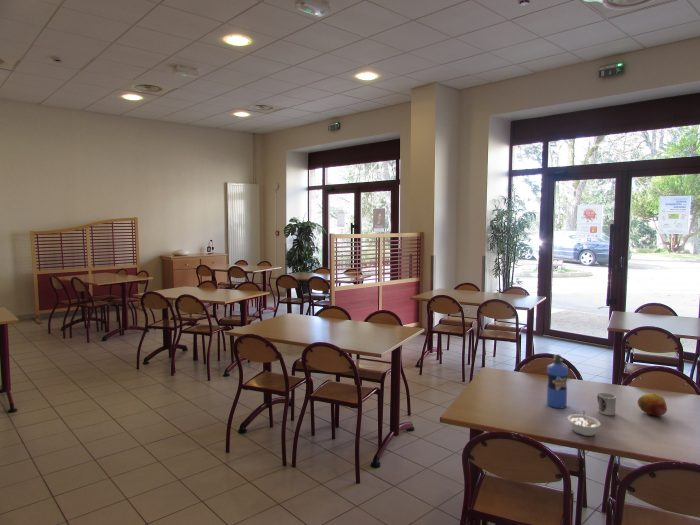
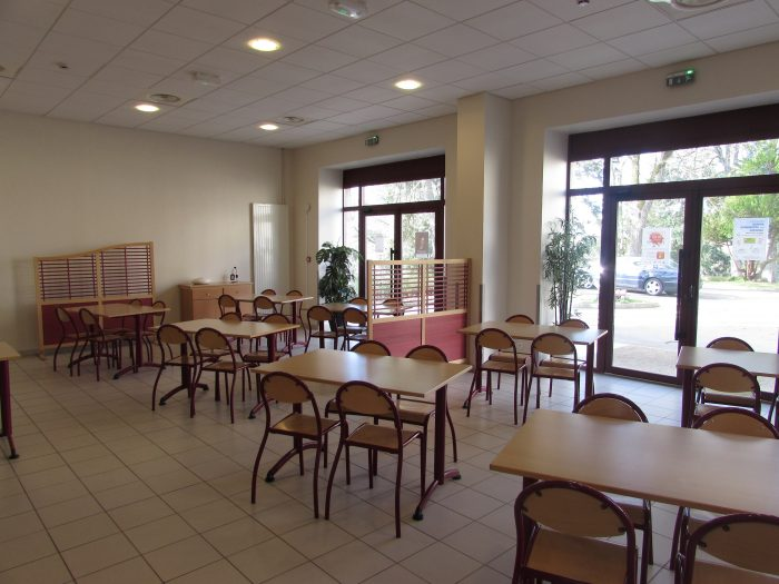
- water bottle [546,354,569,409]
- fruit [636,392,668,417]
- legume [566,410,601,437]
- cup [596,392,617,416]
